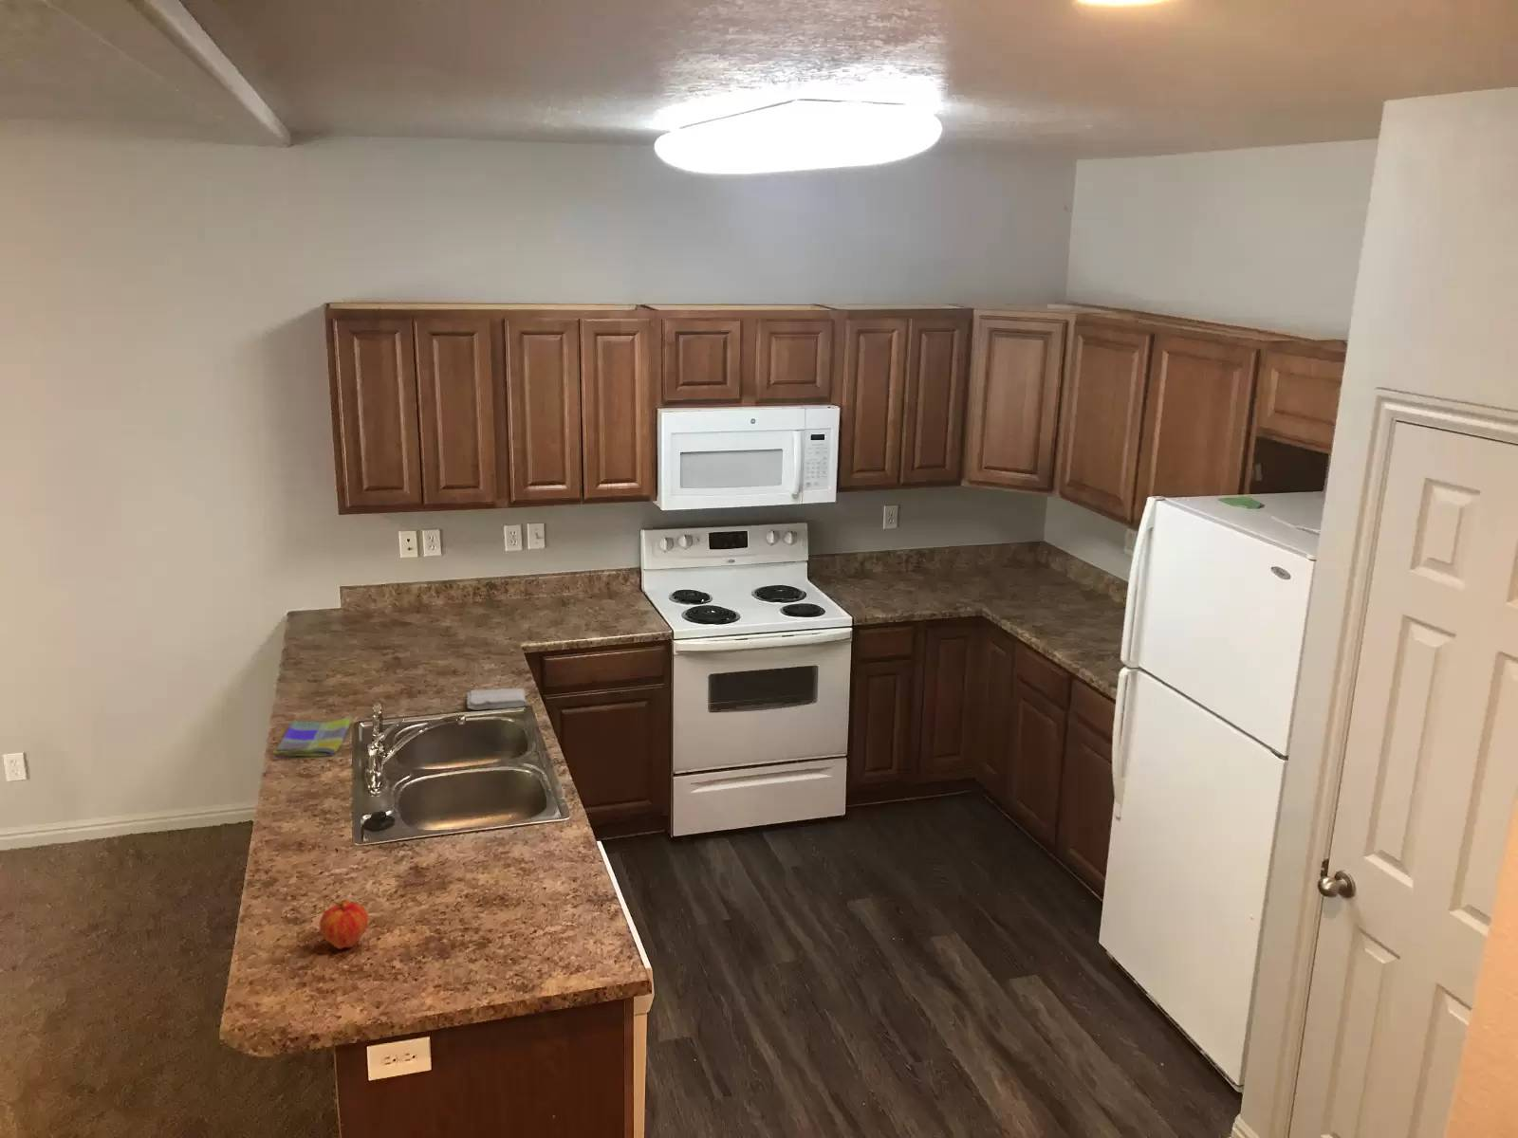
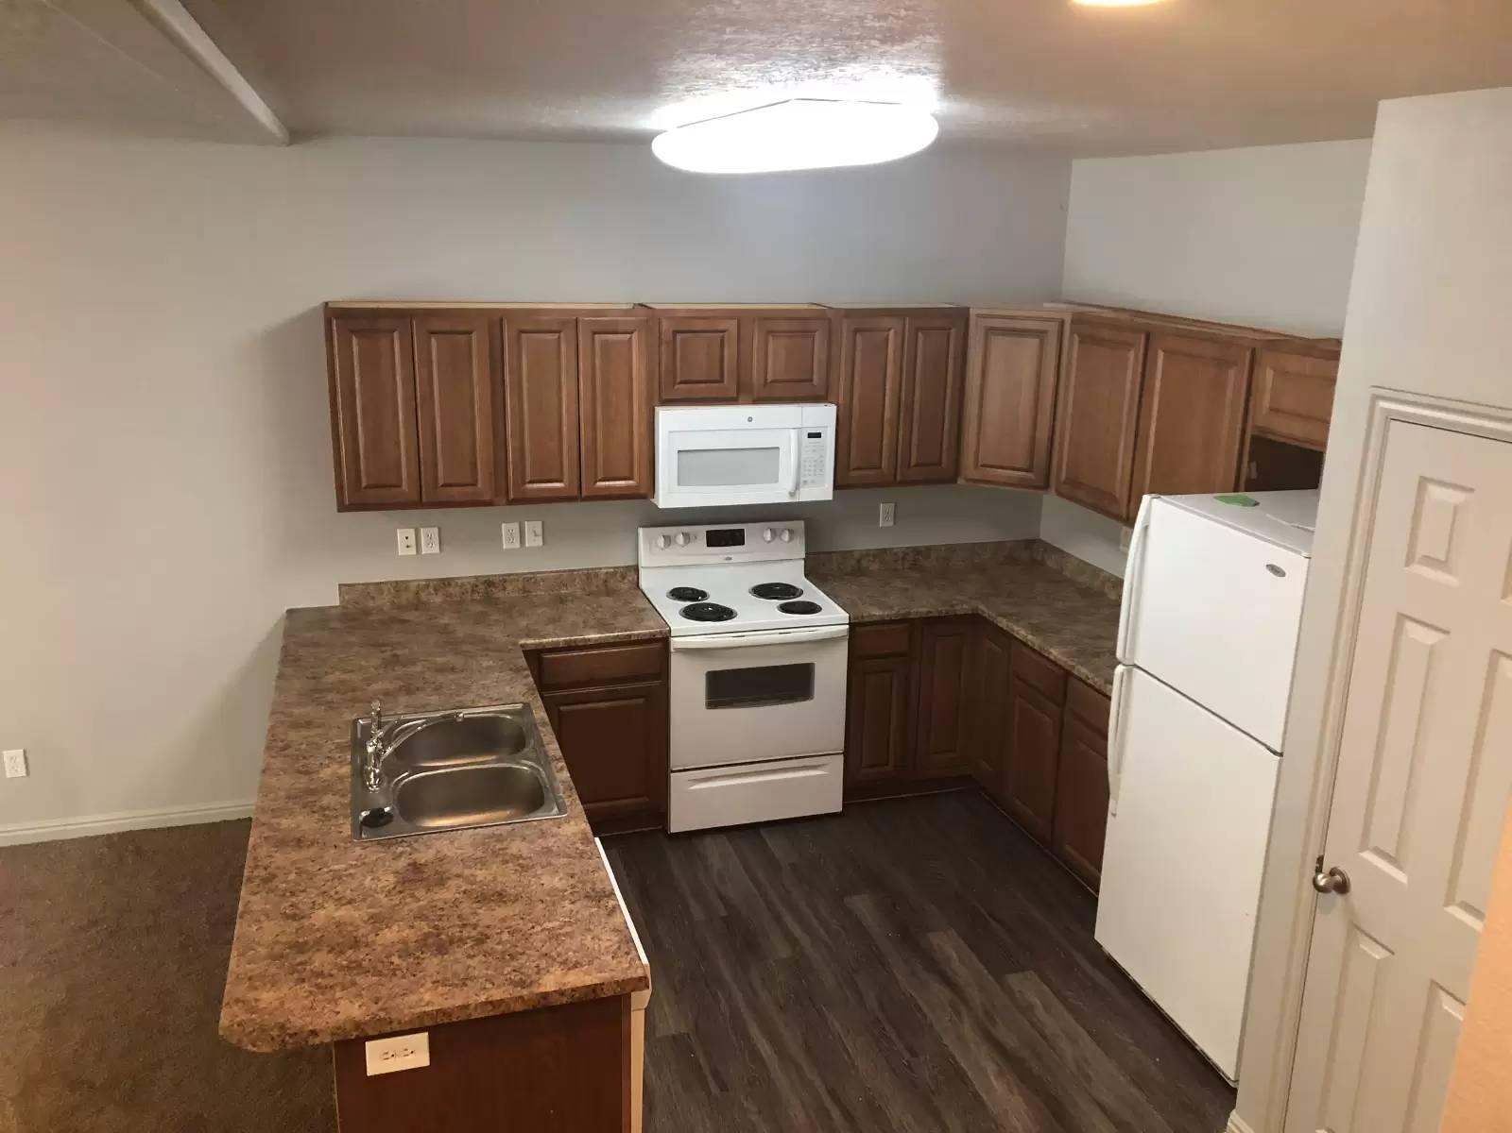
- dish towel [270,718,351,758]
- fruit [319,900,369,950]
- washcloth [466,687,527,710]
